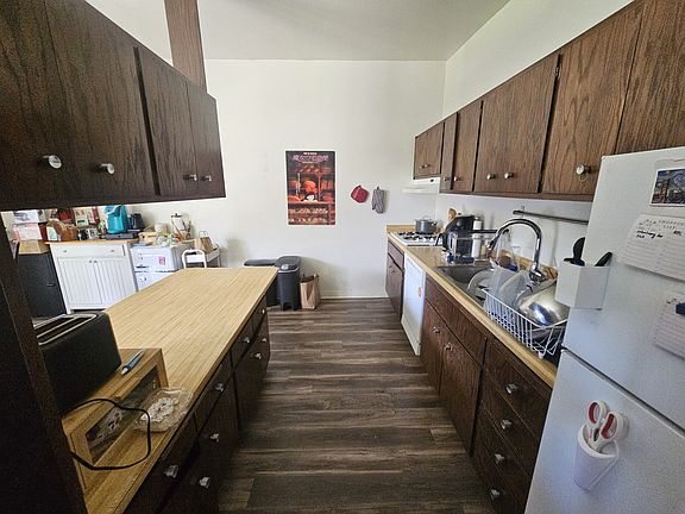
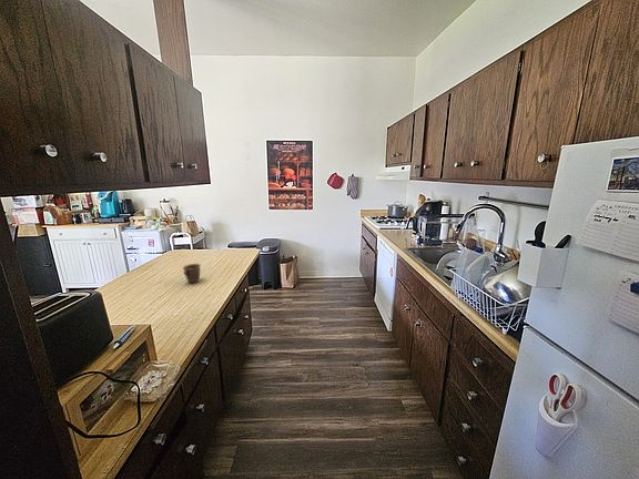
+ mug [182,263,202,284]
